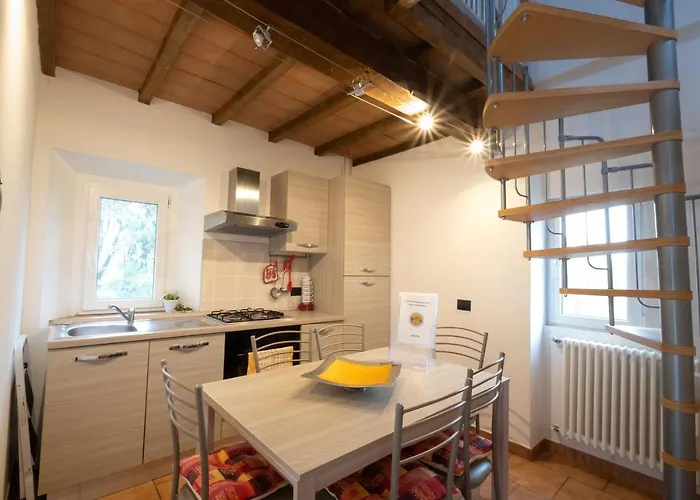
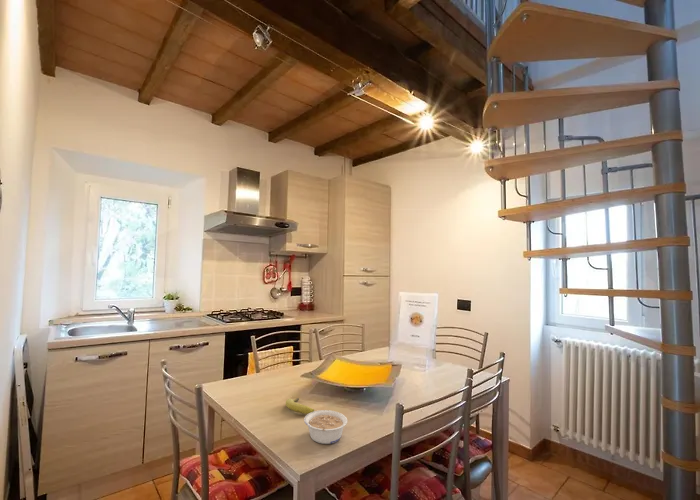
+ fruit [285,397,315,415]
+ legume [303,409,348,445]
